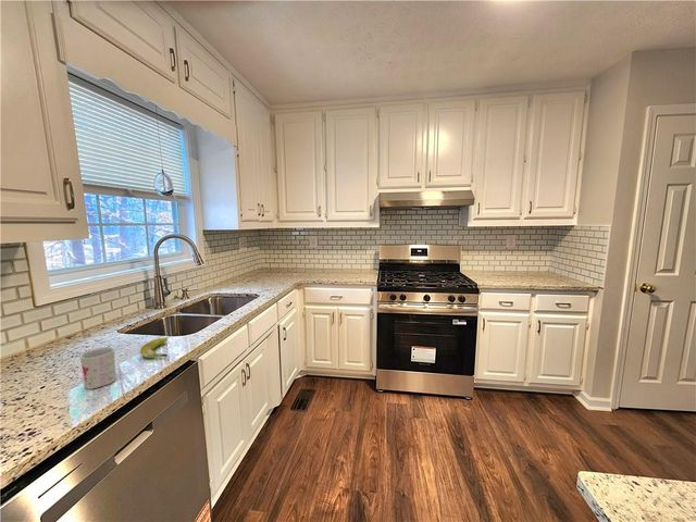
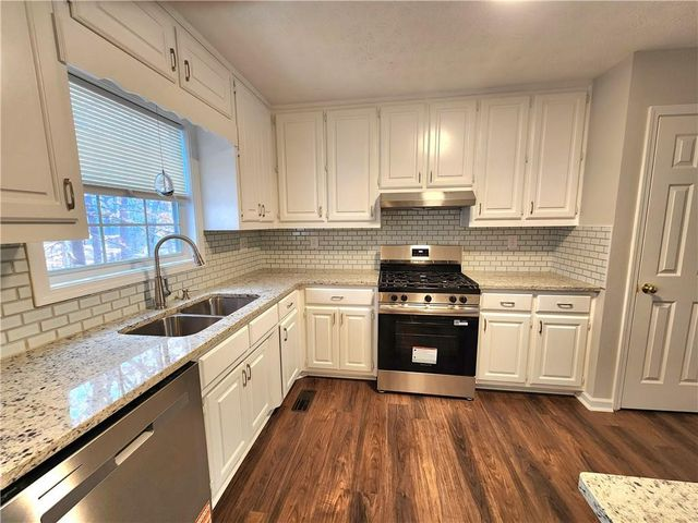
- mug [79,346,117,390]
- banana [139,337,169,359]
